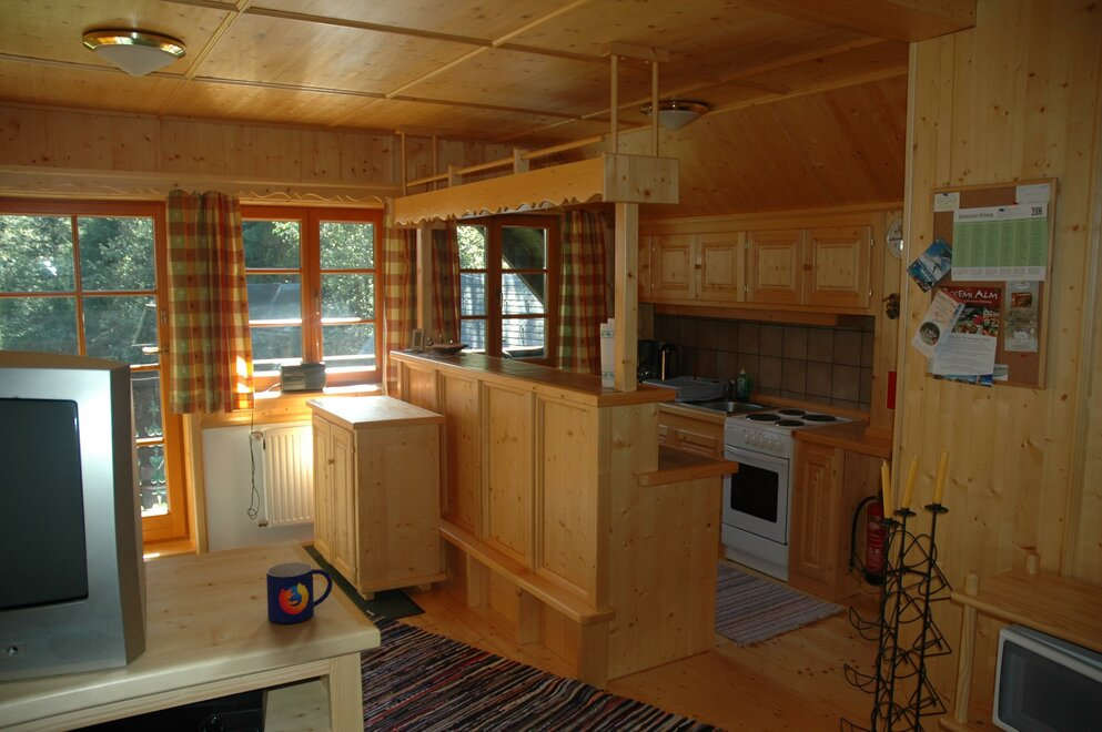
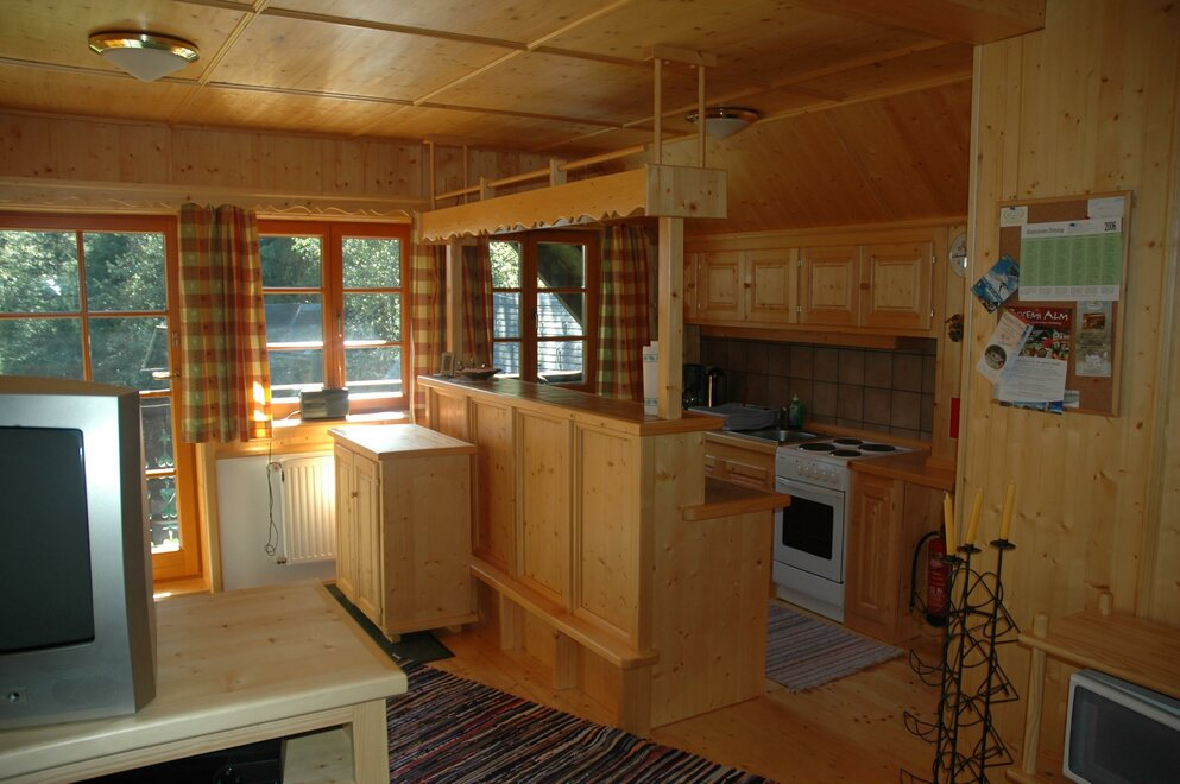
- mug [265,561,334,624]
